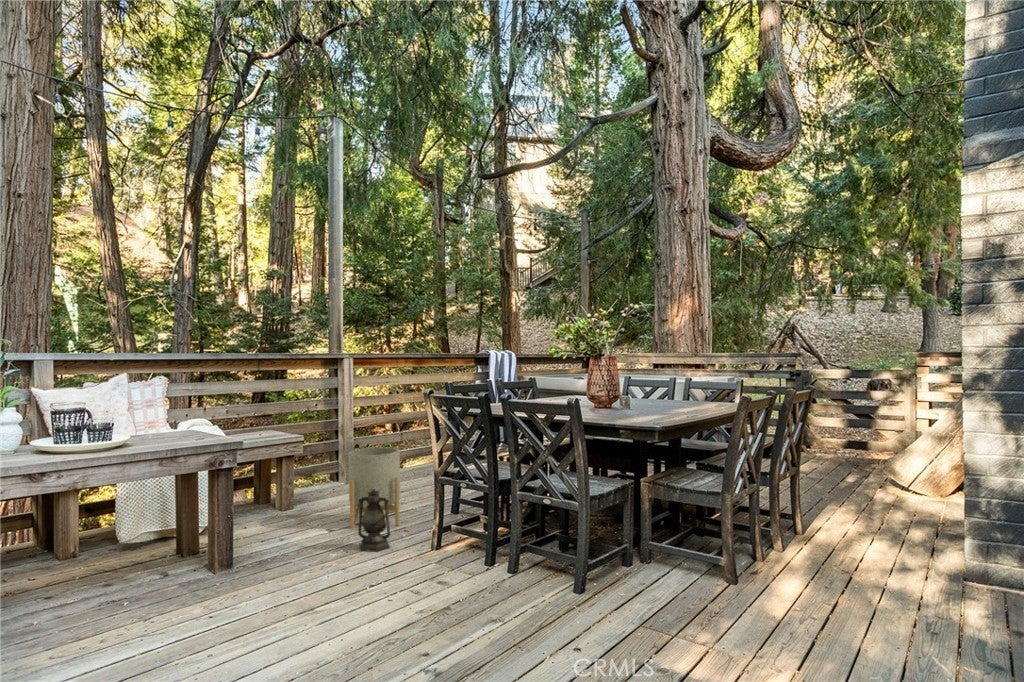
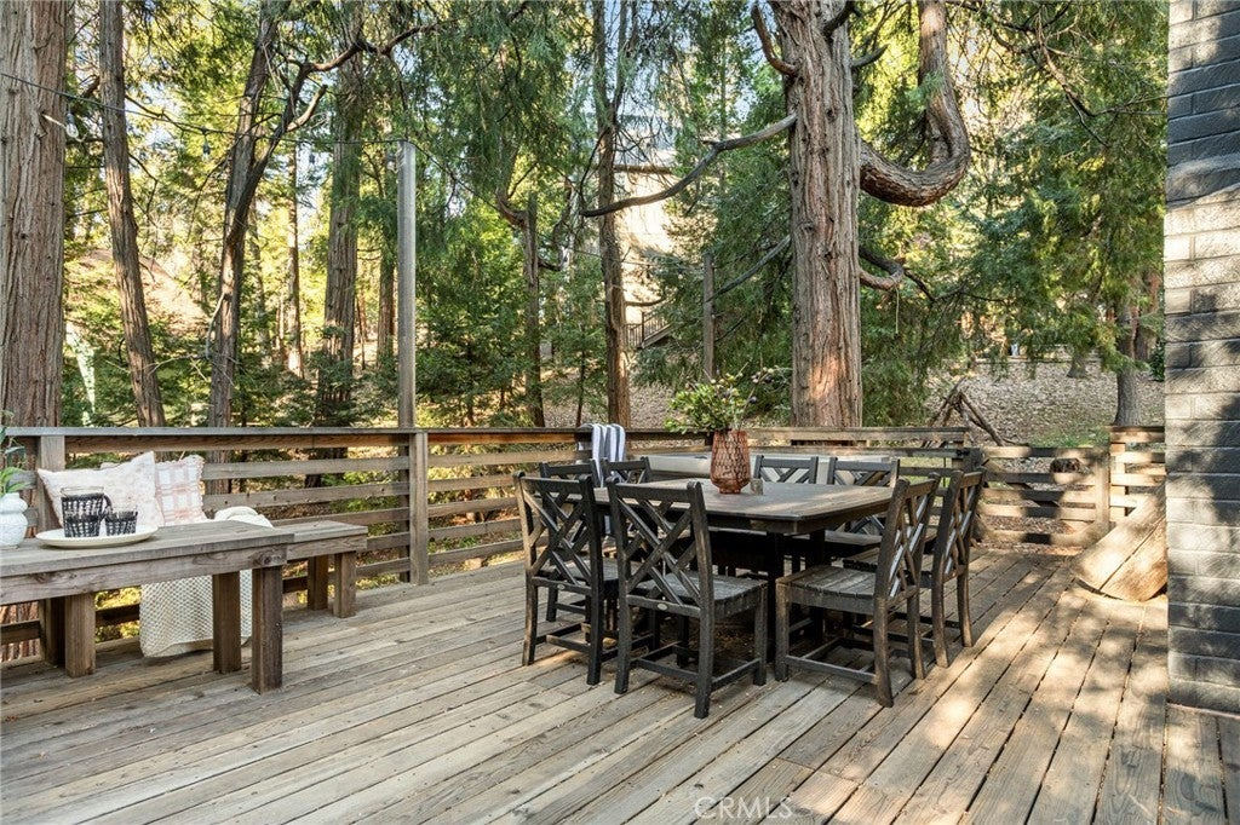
- planter [347,446,401,530]
- lantern [354,489,391,553]
